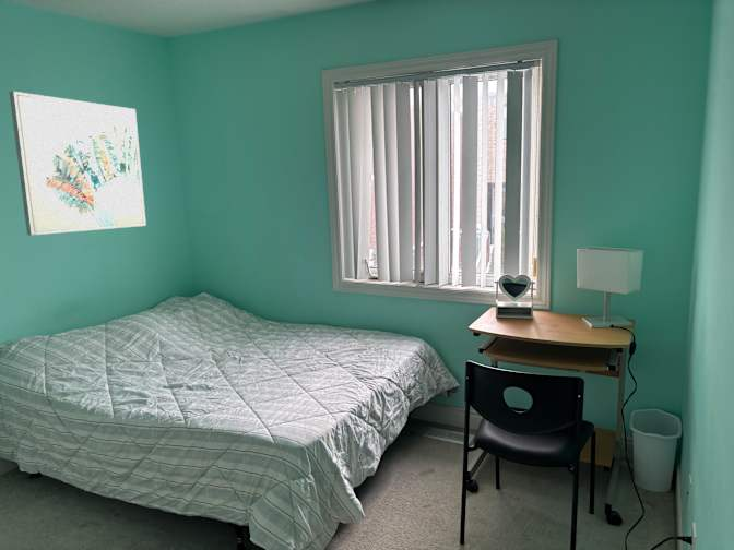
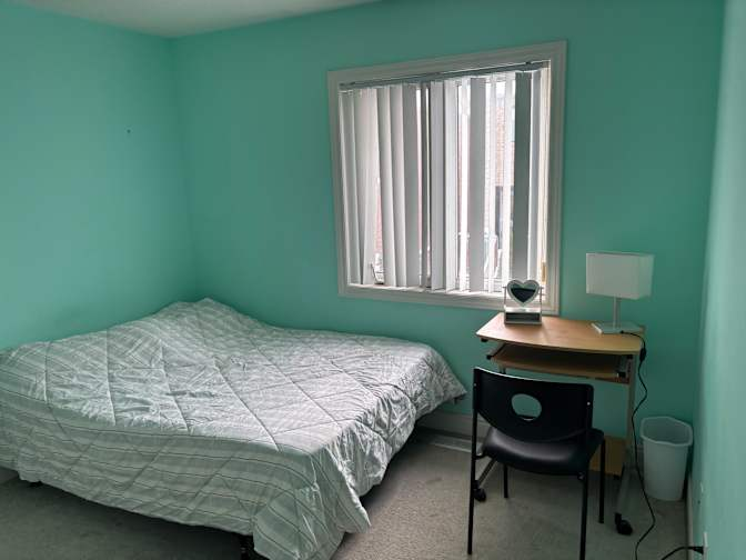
- wall art [8,91,147,236]
